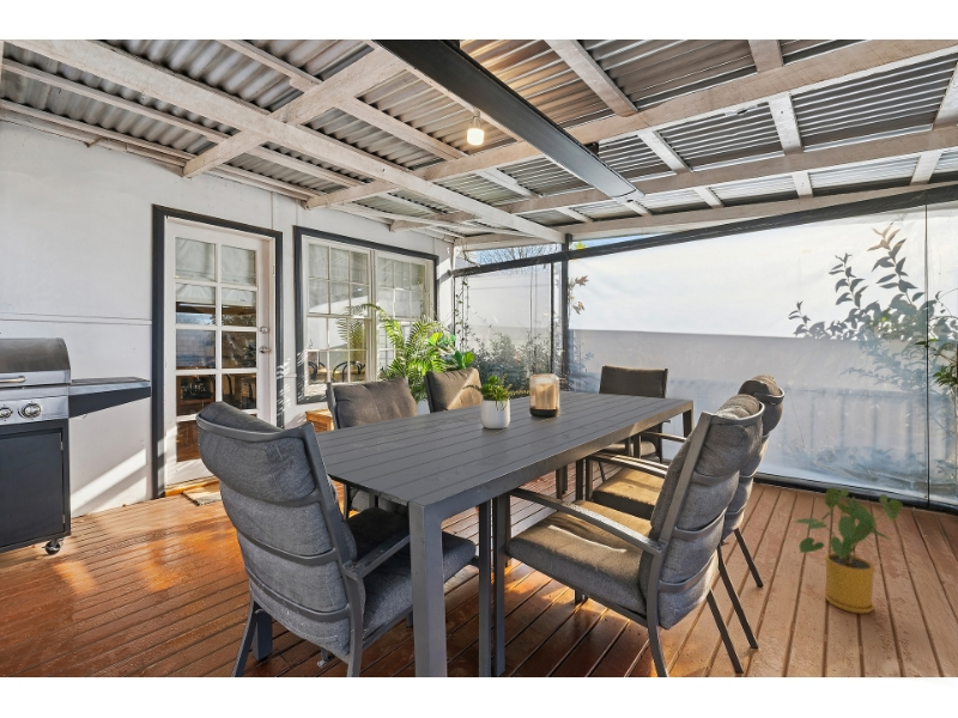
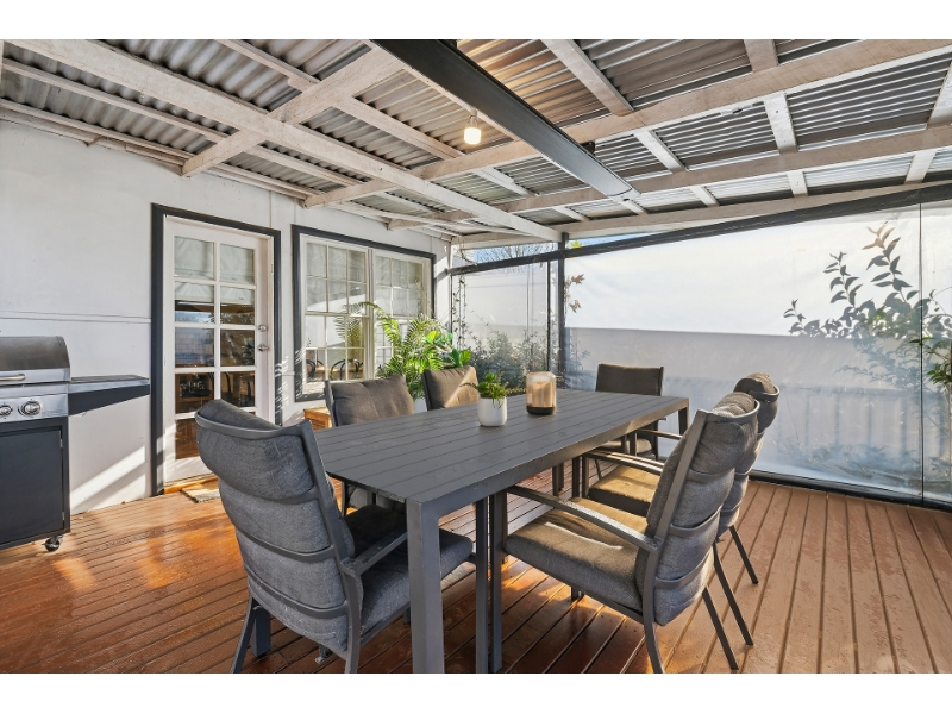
- house plant [793,487,904,615]
